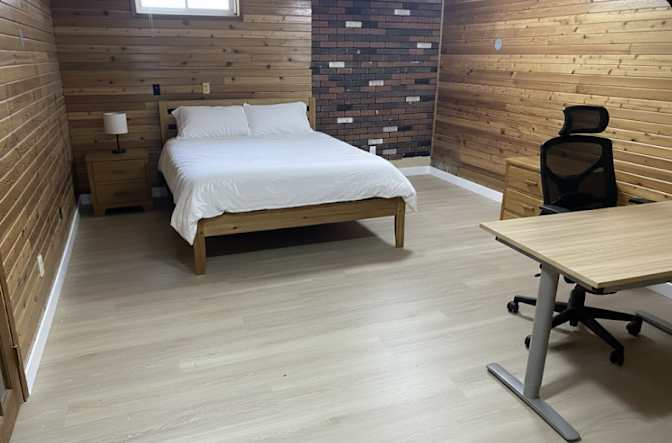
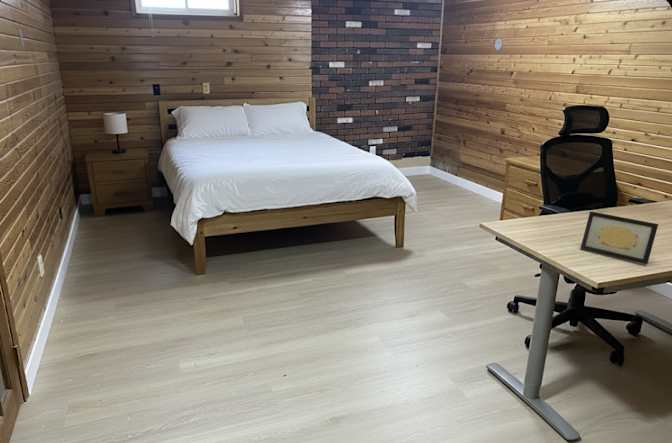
+ picture frame [579,210,659,265]
